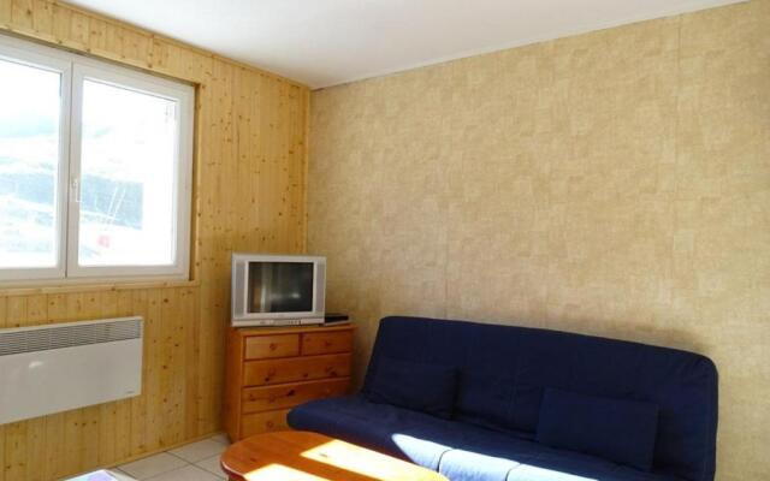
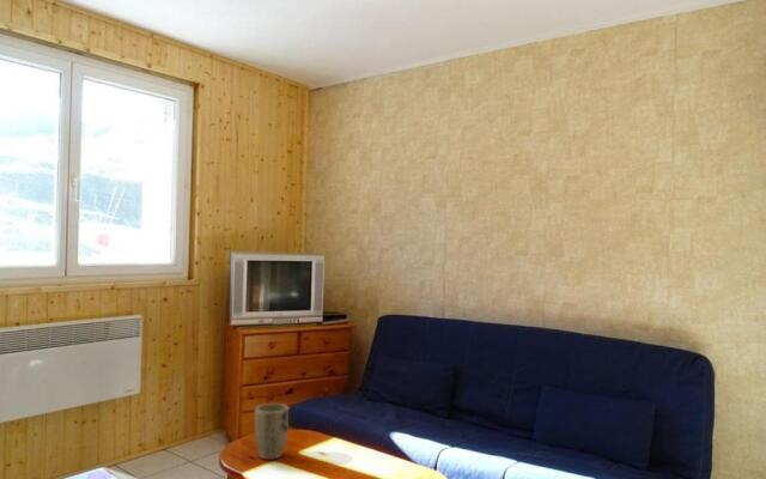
+ plant pot [254,402,290,461]
